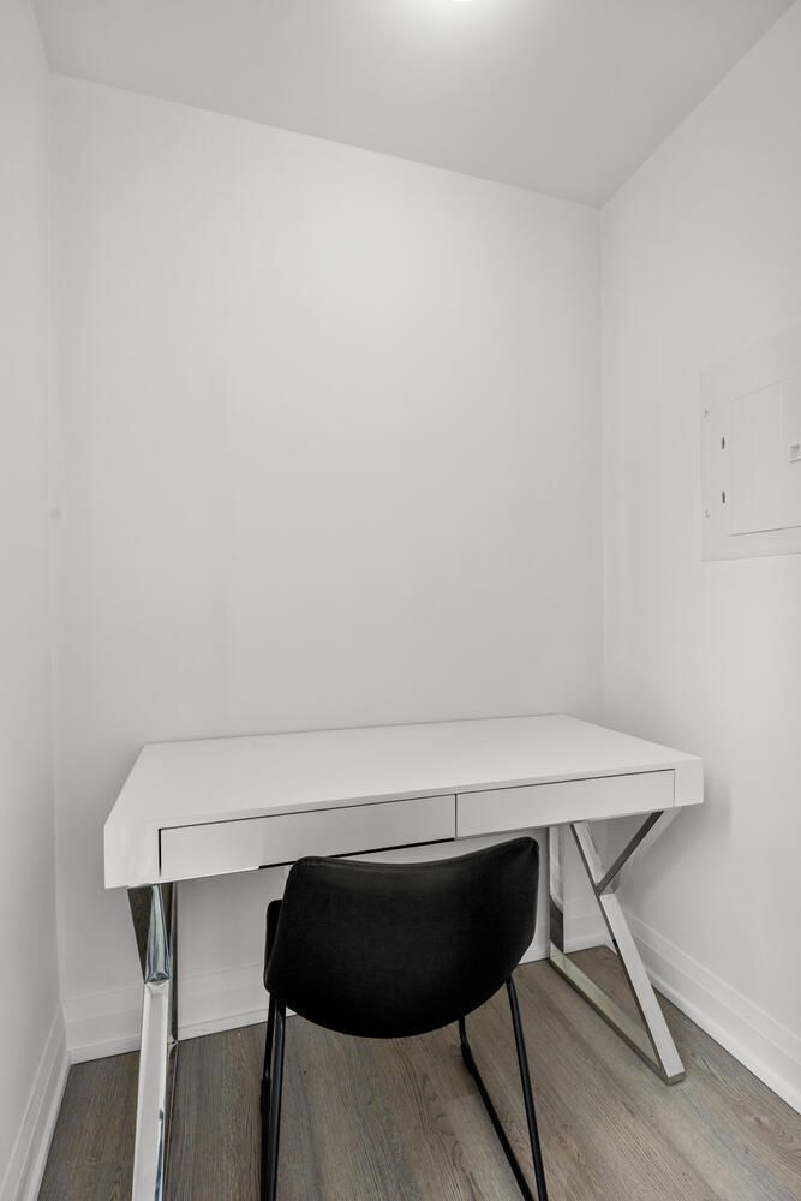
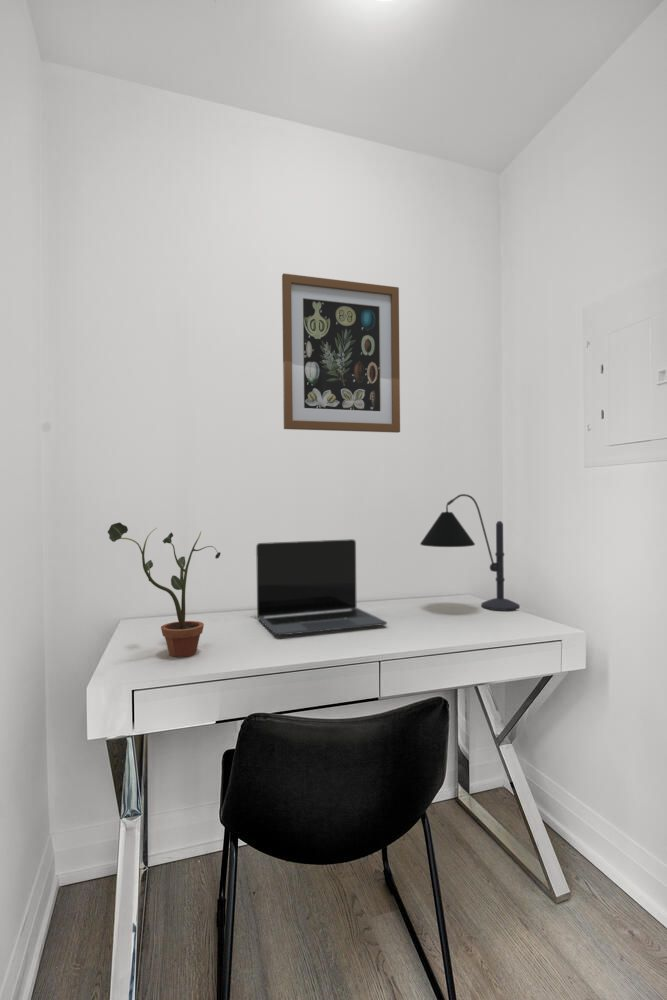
+ wall art [281,272,401,434]
+ desk lamp [419,493,521,611]
+ potted plant [107,521,222,658]
+ laptop [255,538,388,636]
